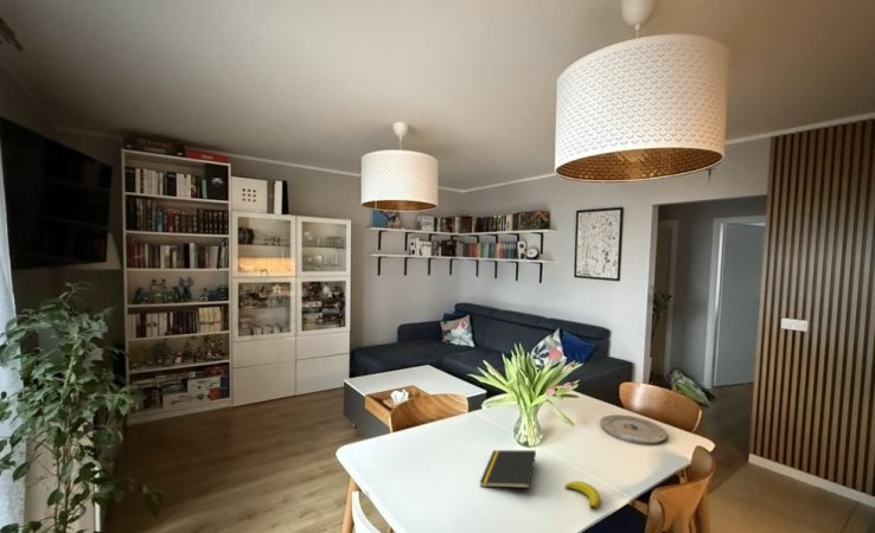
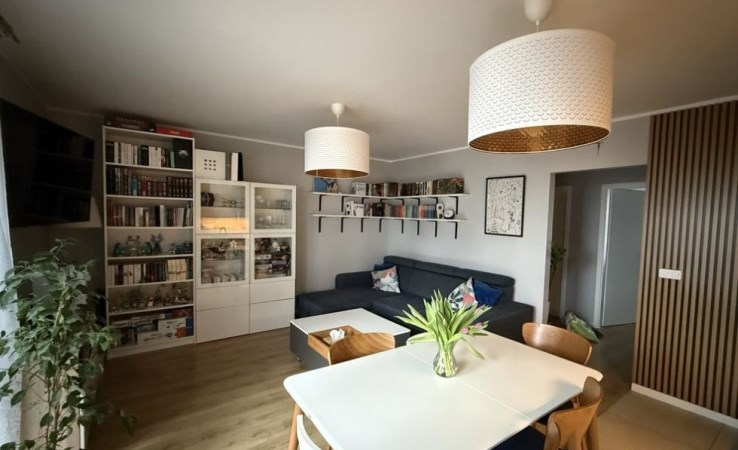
- banana [564,480,601,510]
- plate [599,413,669,445]
- notepad [479,449,537,489]
